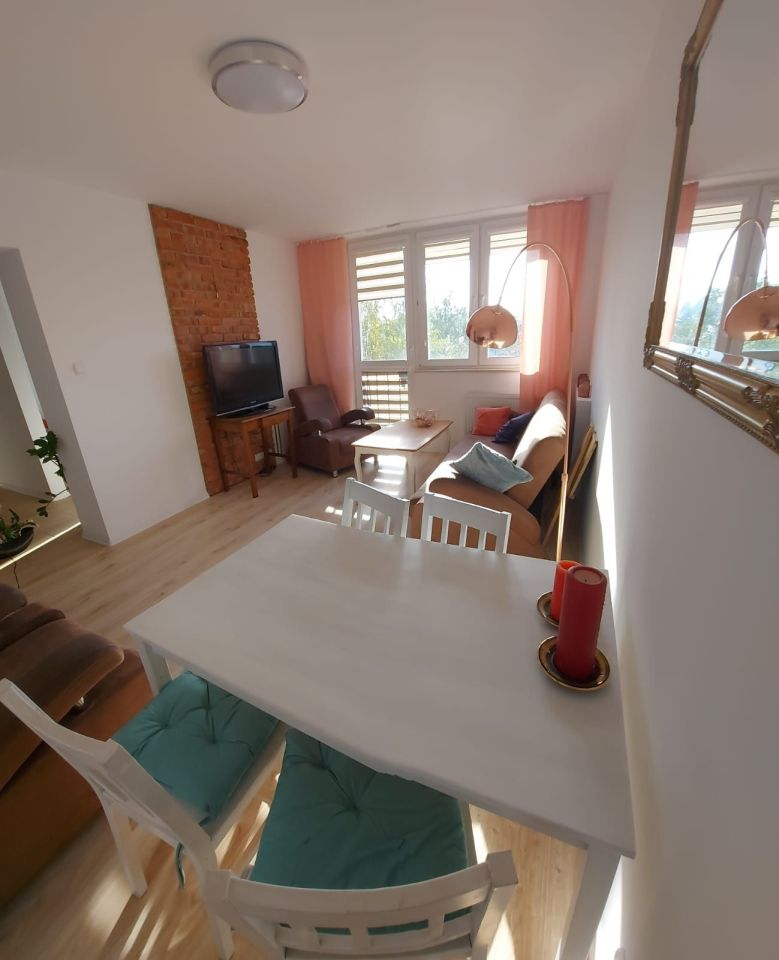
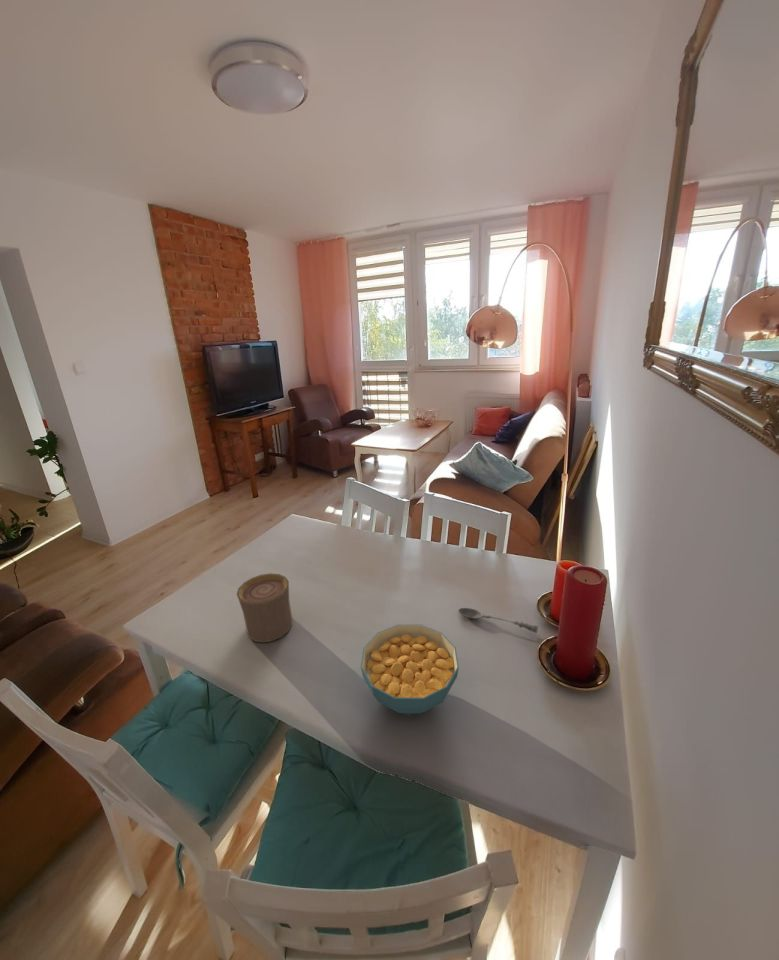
+ cereal bowl [360,624,460,715]
+ cup [236,572,294,643]
+ soupspoon [457,607,539,634]
